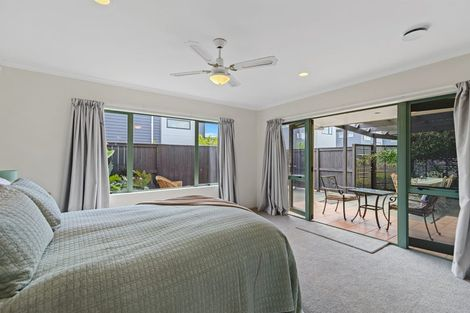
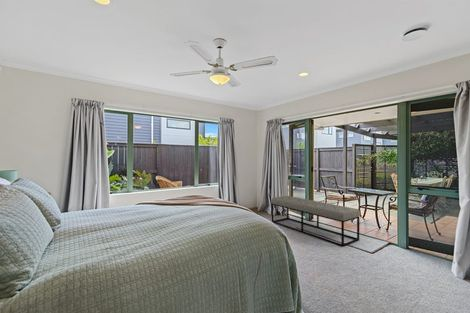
+ bench [270,195,361,248]
